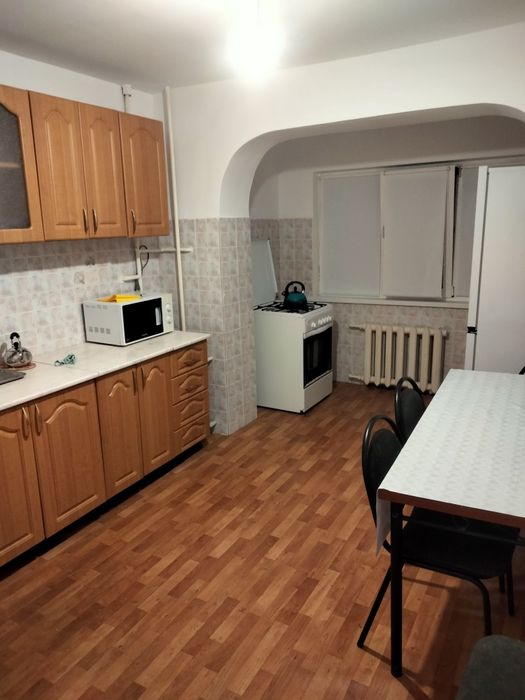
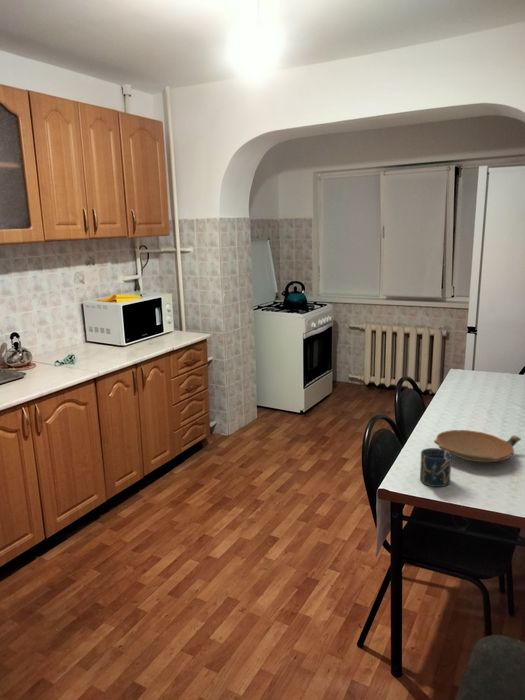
+ bowl [433,429,522,463]
+ cup [419,447,453,488]
